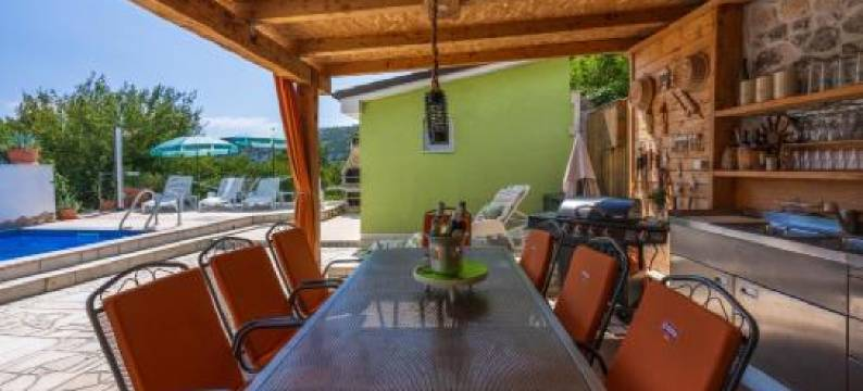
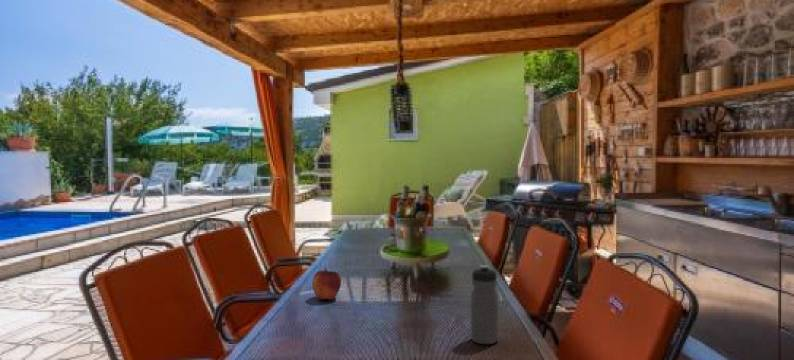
+ fruit [311,267,342,301]
+ water bottle [470,264,499,345]
